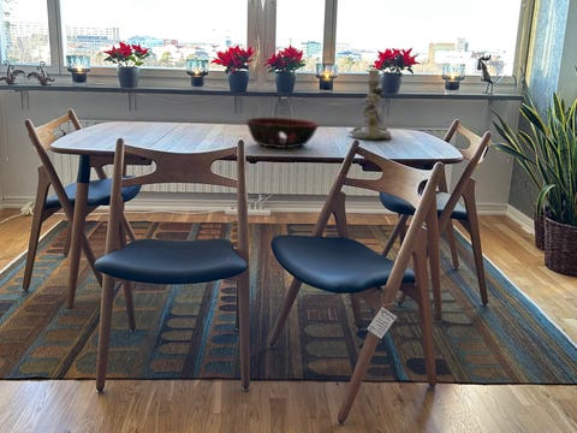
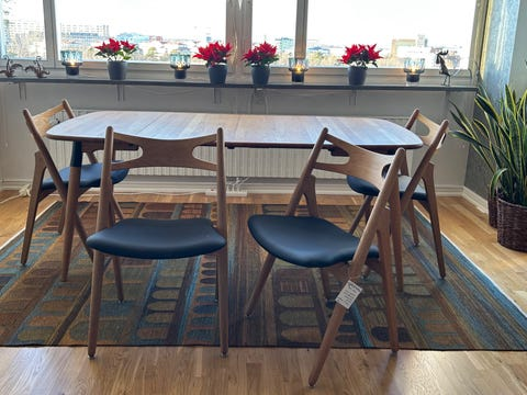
- candlestick [347,69,392,141]
- decorative bowl [244,117,321,149]
